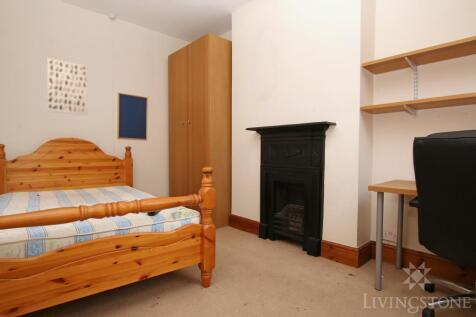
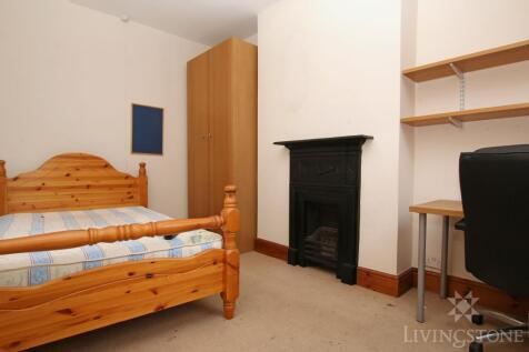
- wall art [46,57,89,116]
